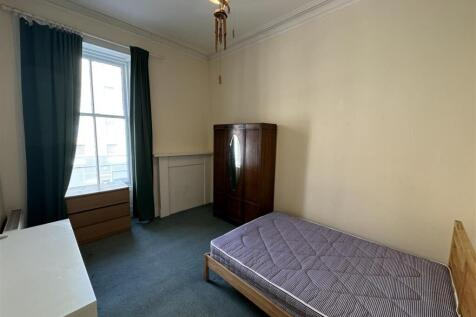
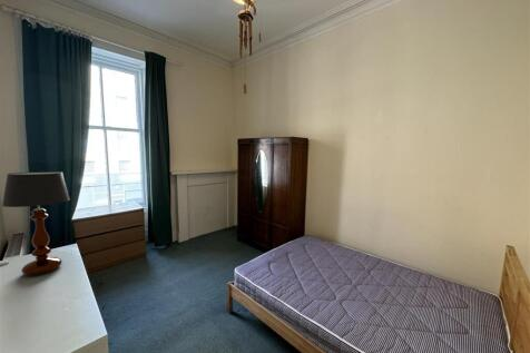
+ table lamp [1,170,71,276]
